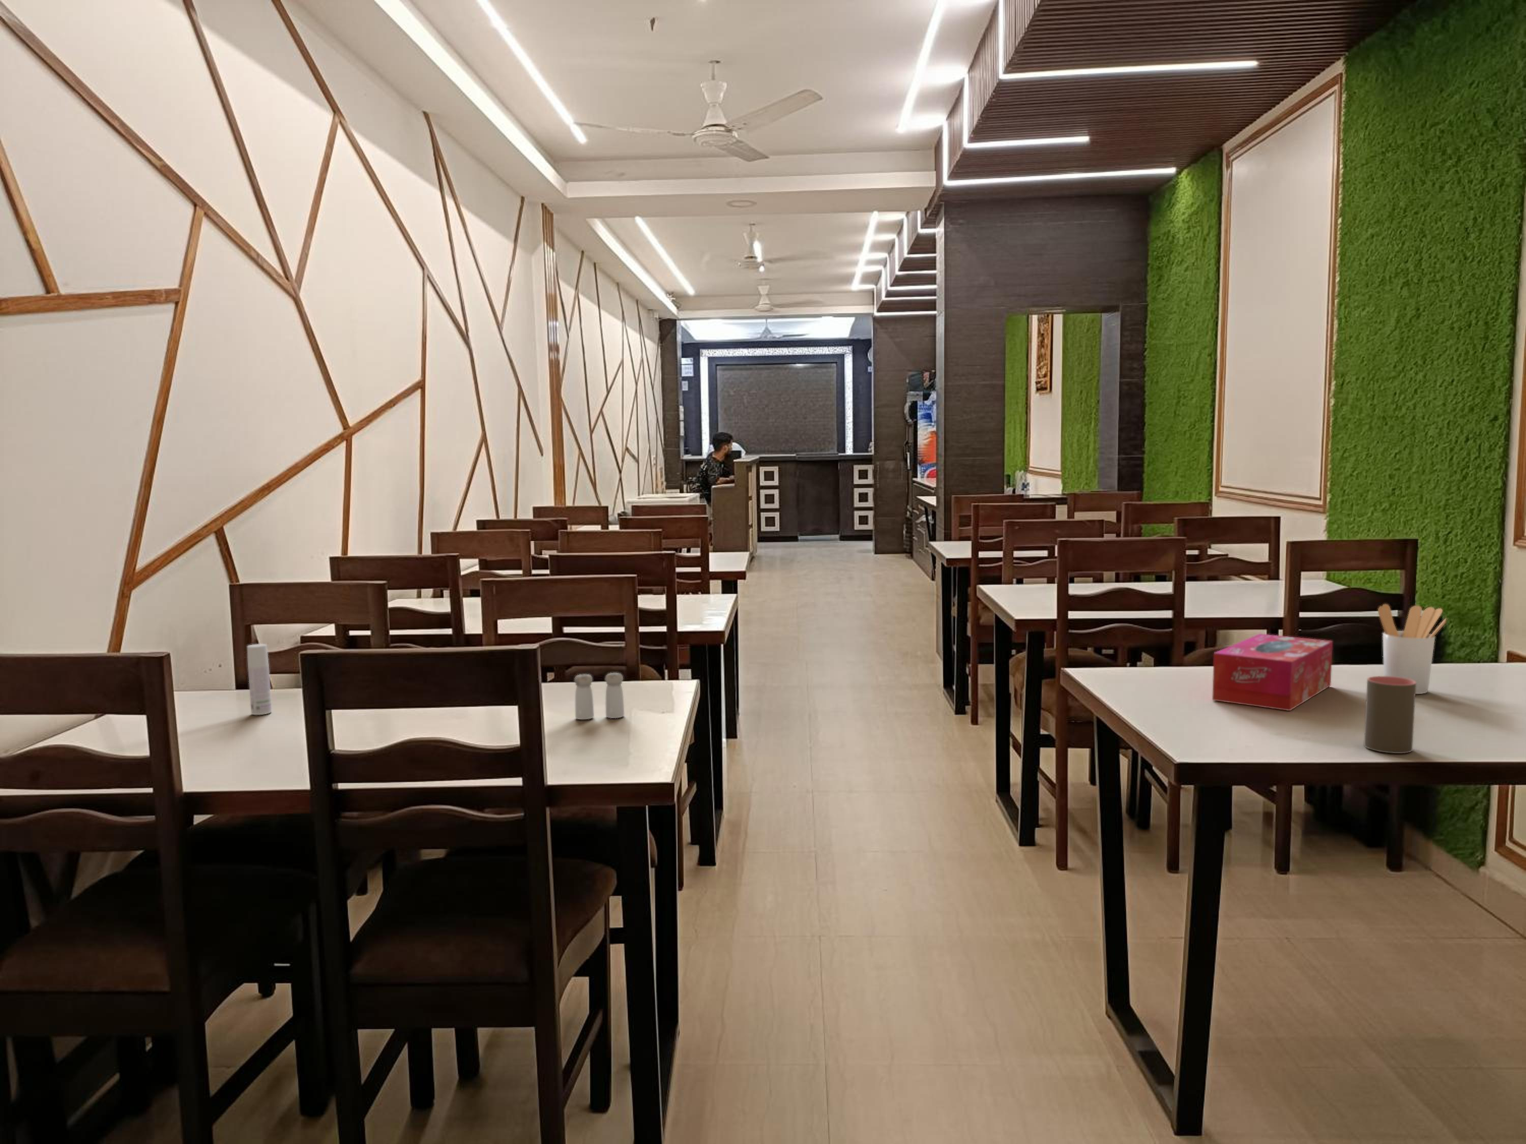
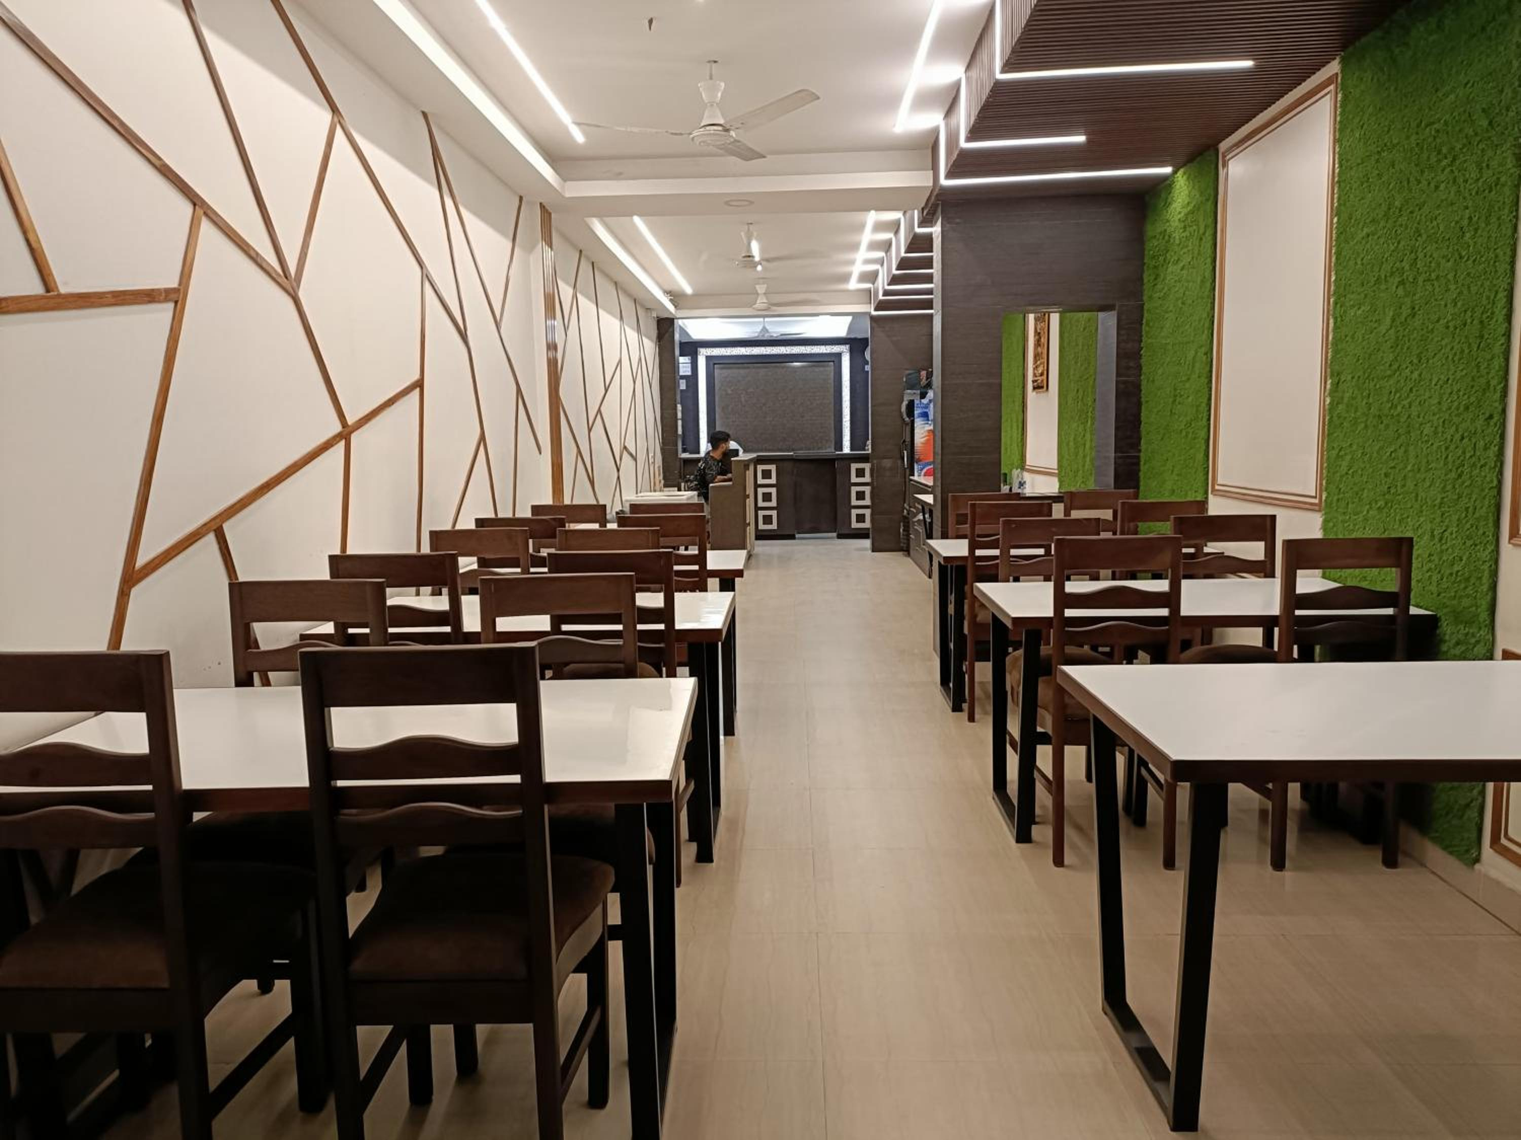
- bottle [246,643,272,715]
- cup [1364,675,1417,753]
- tissue box [1211,633,1334,711]
- utensil holder [1377,603,1447,695]
- salt and pepper shaker [574,672,625,720]
